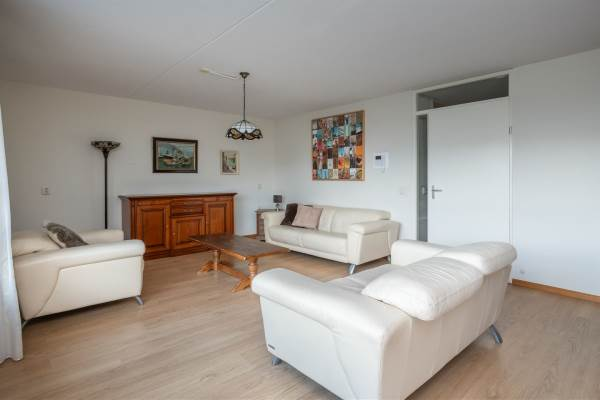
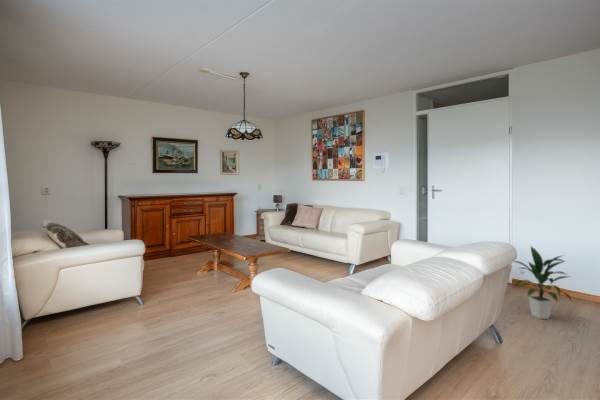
+ indoor plant [513,245,574,320]
